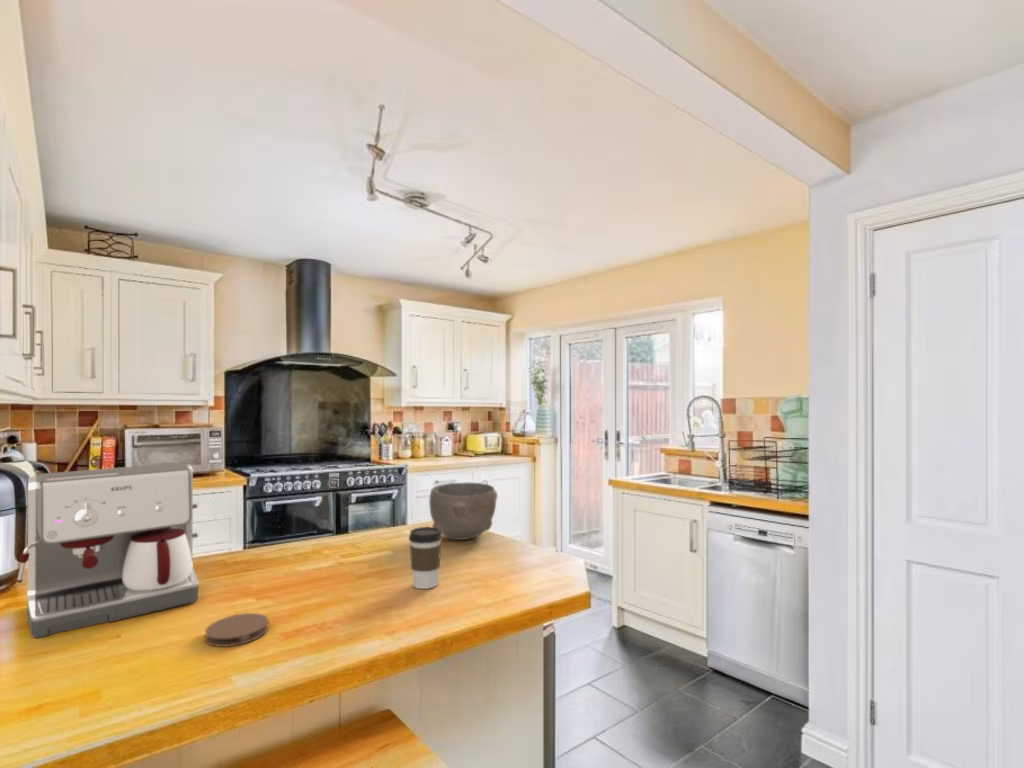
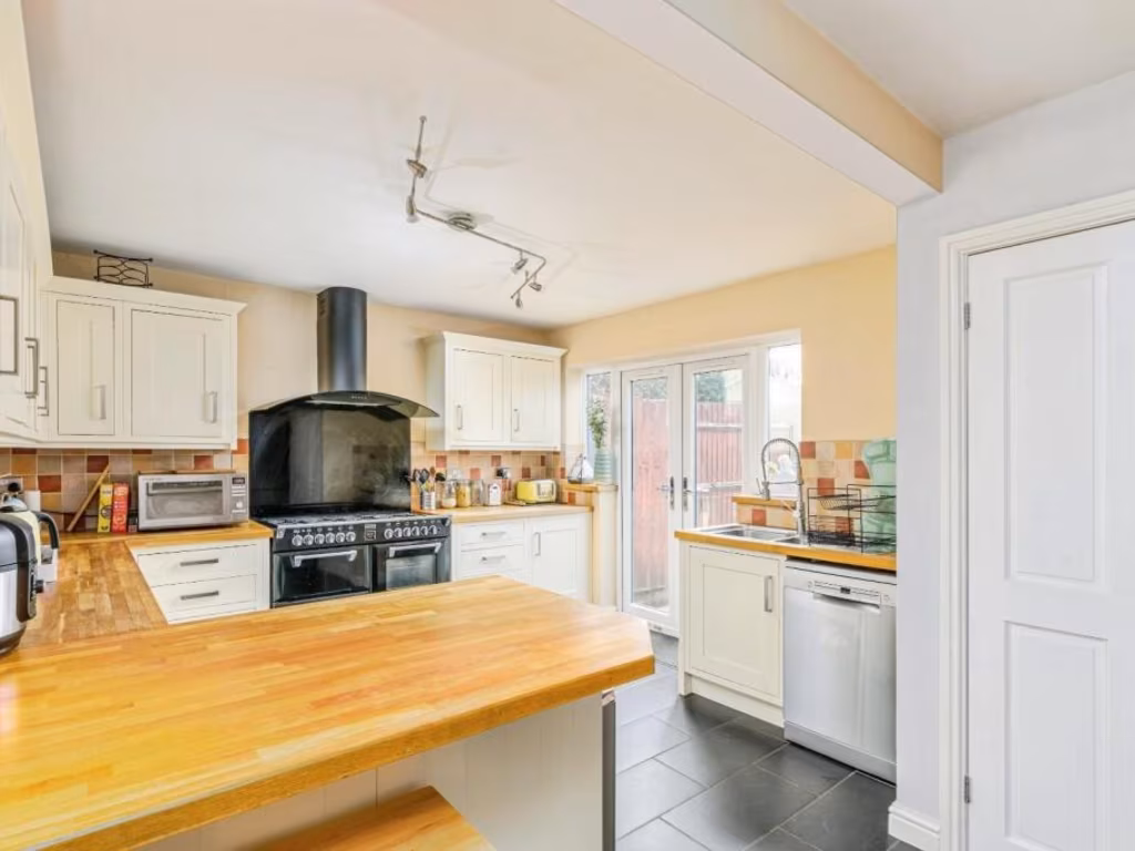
- coffee cup [408,526,443,590]
- coffee maker [16,462,200,639]
- coaster [204,612,269,648]
- bowl [428,481,498,541]
